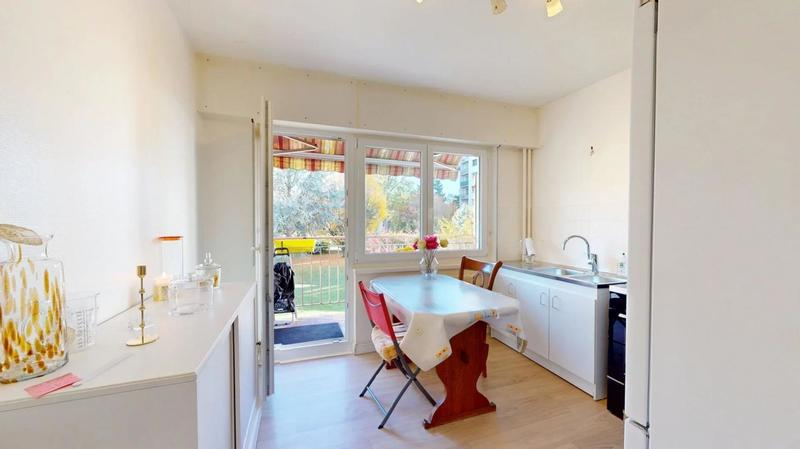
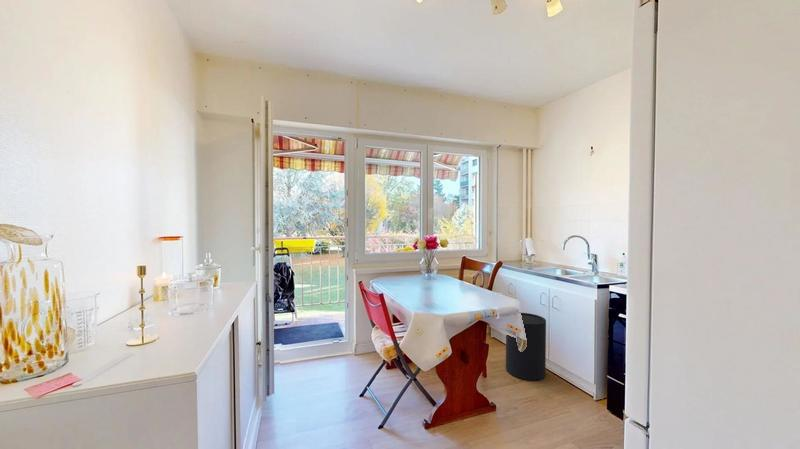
+ waste bin [505,312,547,382]
